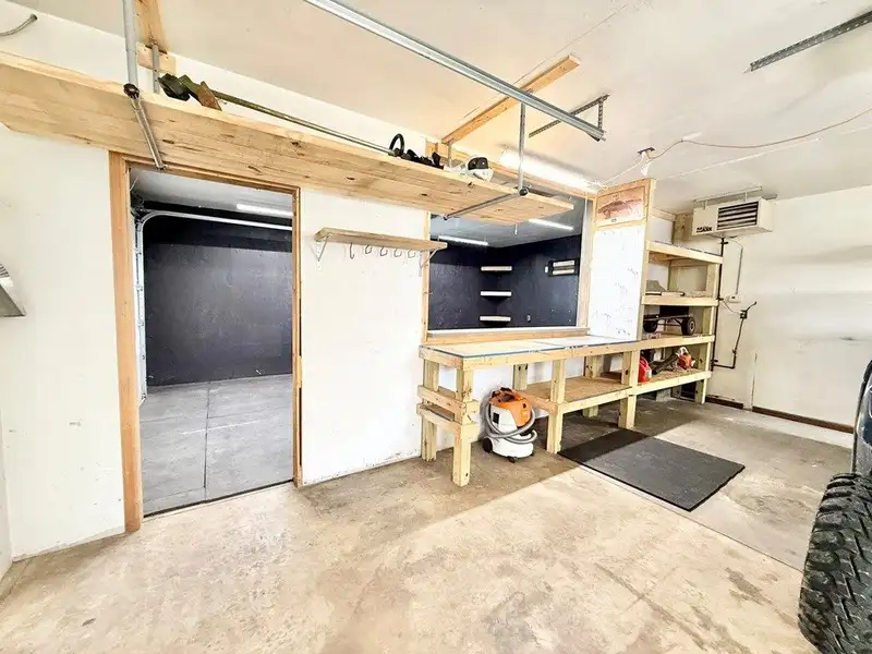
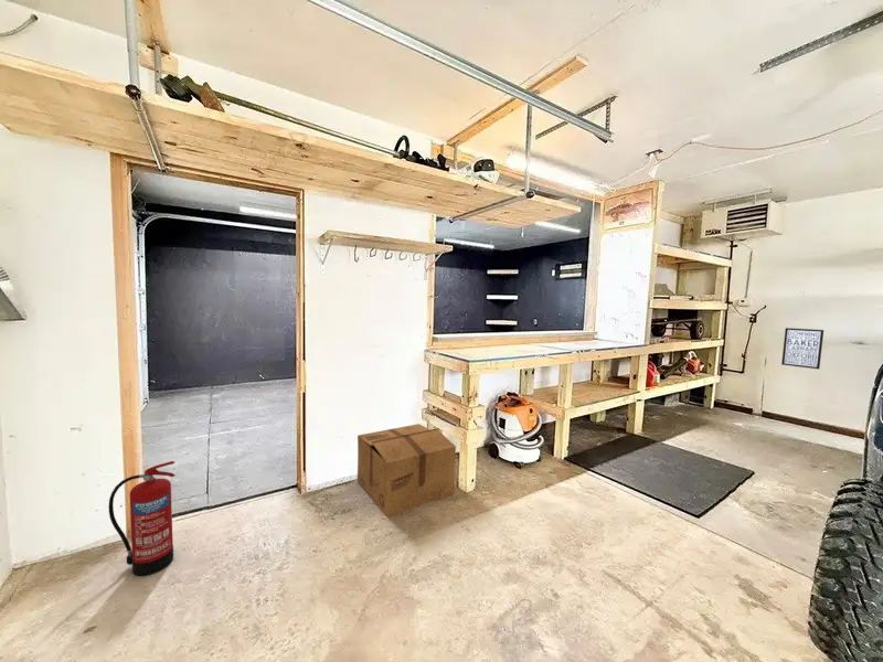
+ fire extinguisher [108,460,175,577]
+ wall art [780,327,825,370]
+ cardboard box [357,423,457,517]
